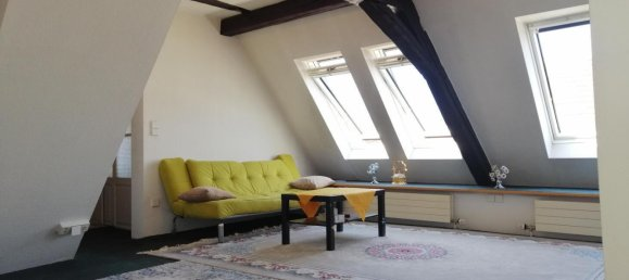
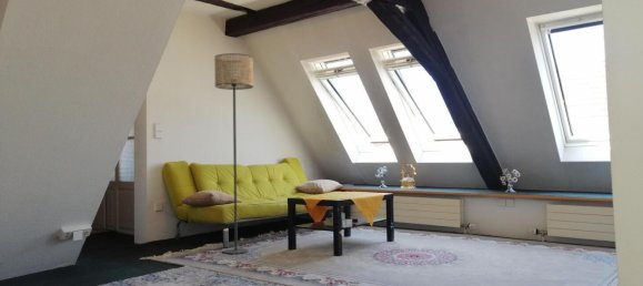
+ floor lamp [213,52,254,255]
